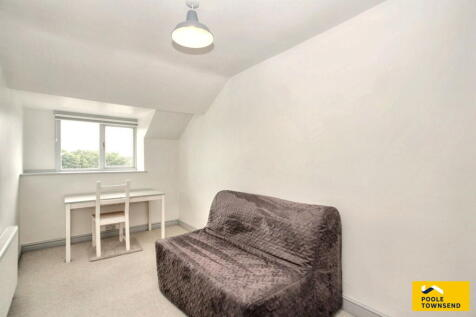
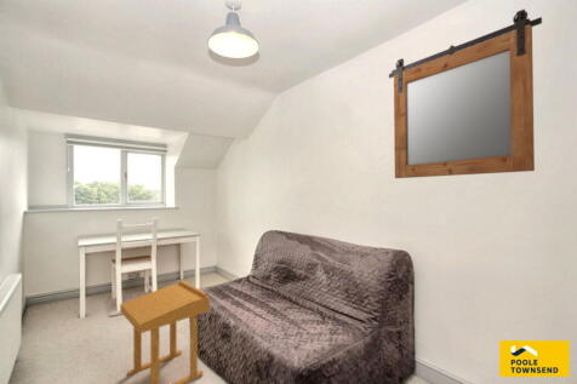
+ side table [119,280,211,384]
+ mirror [388,8,543,179]
